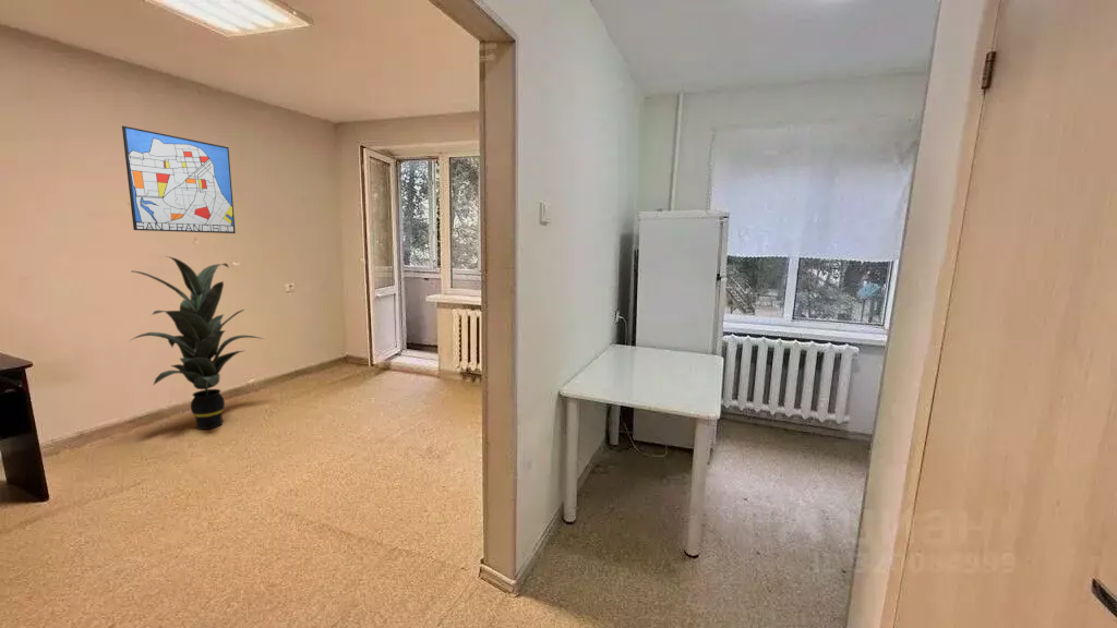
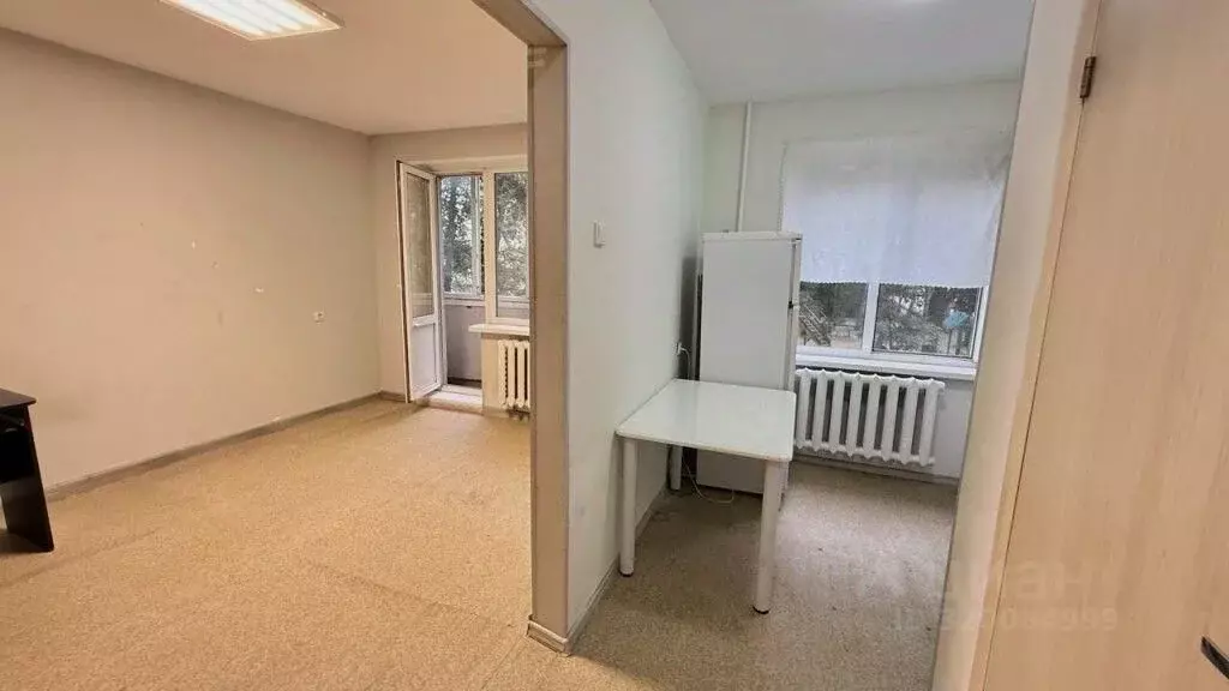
- wall art [121,125,237,234]
- indoor plant [128,255,265,431]
